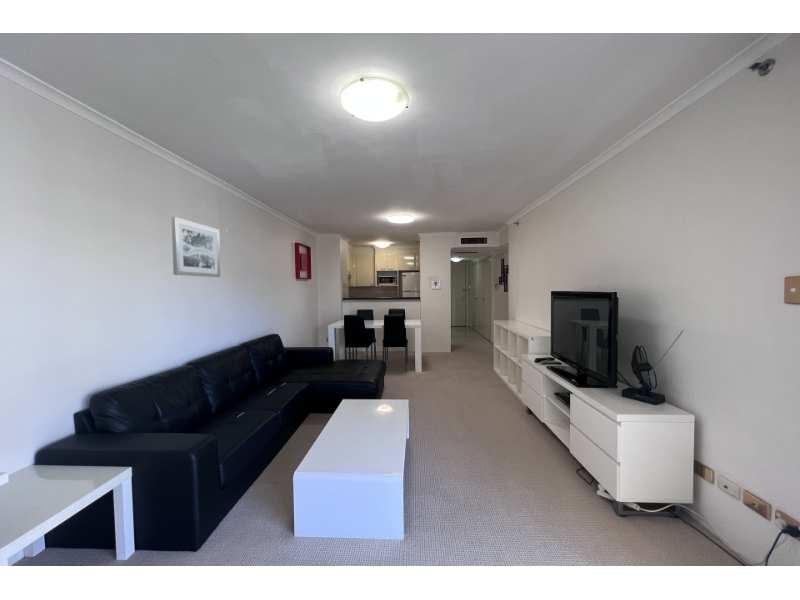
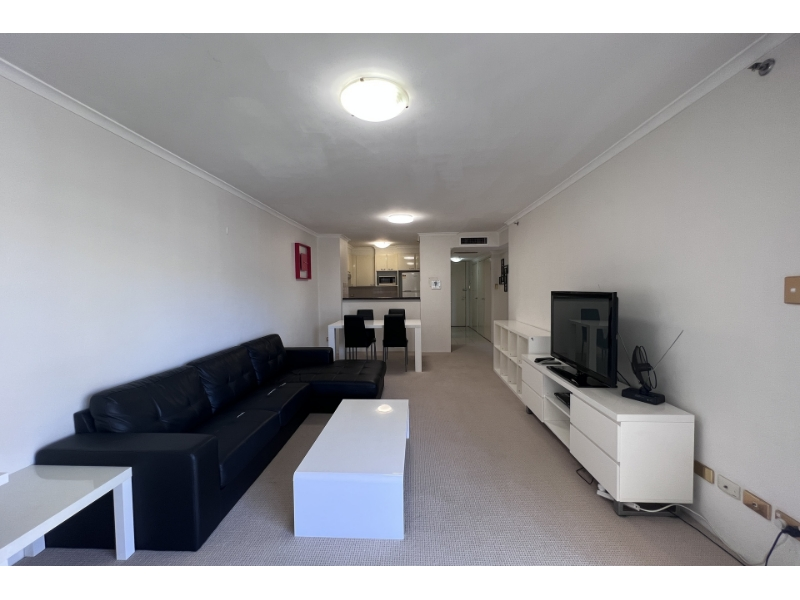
- wall art [171,216,221,278]
